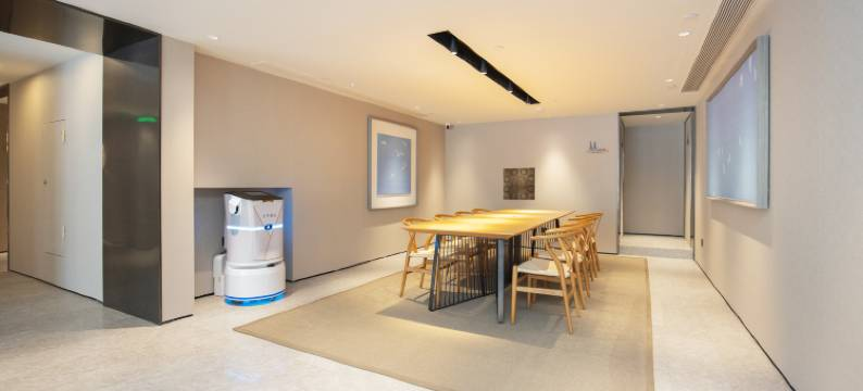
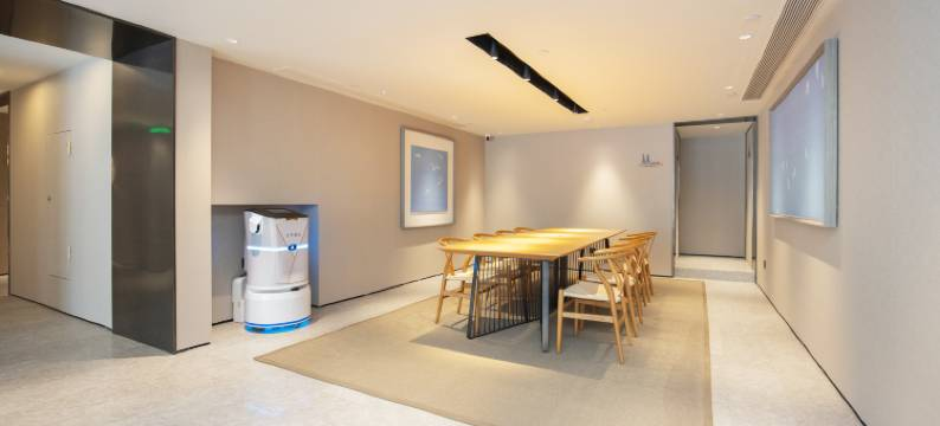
- wall art [502,166,536,201]
